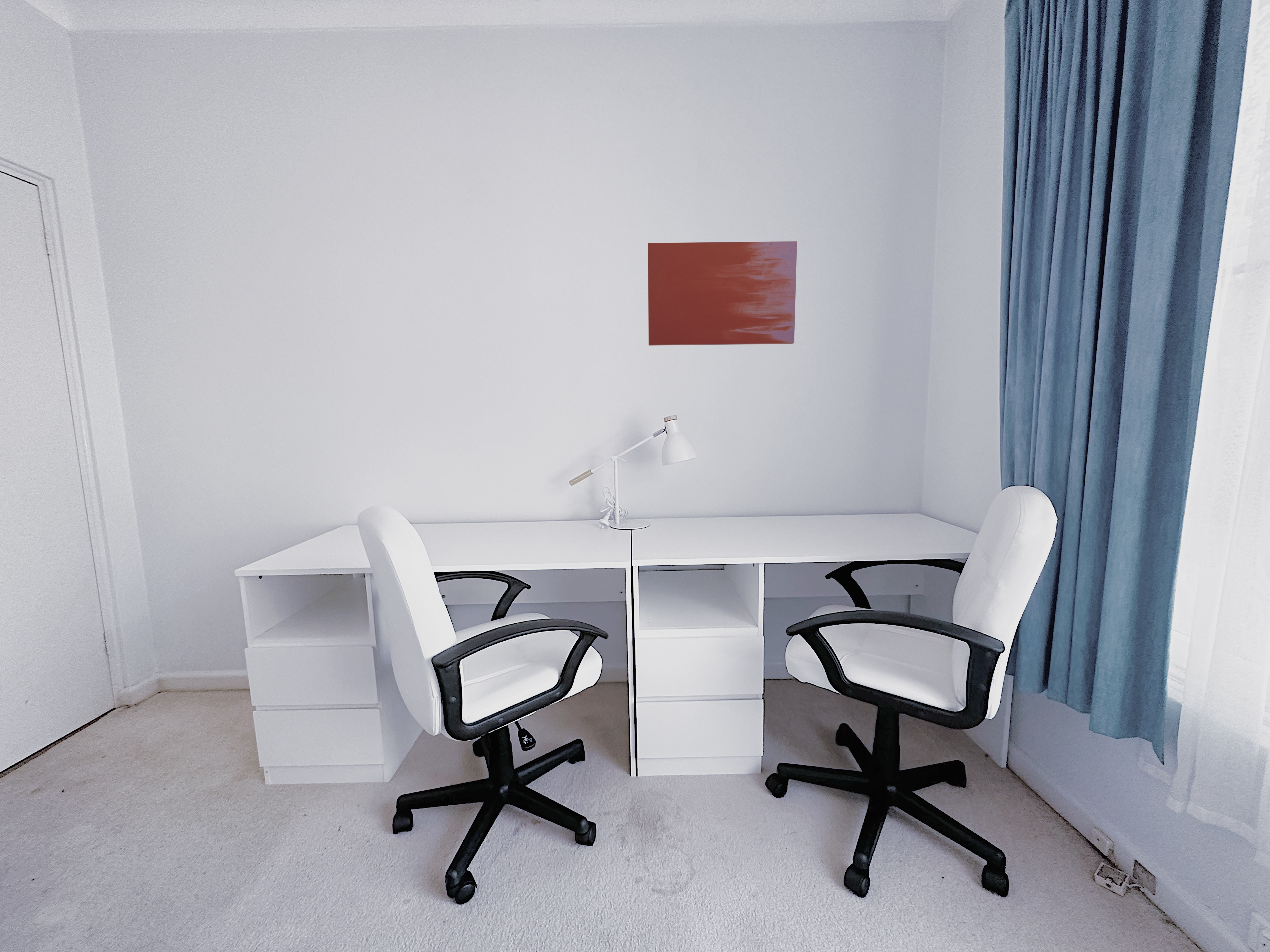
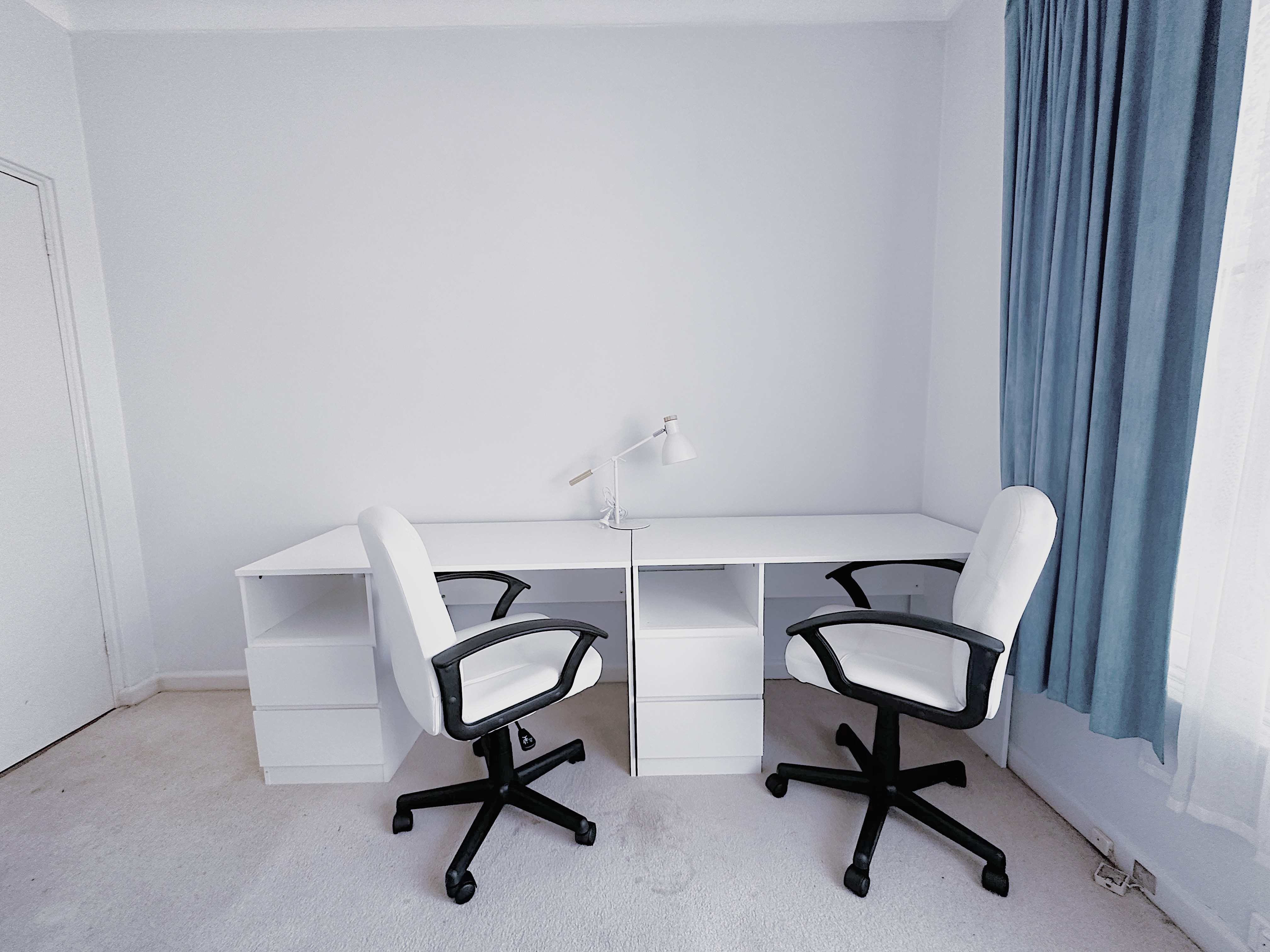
- wall art [648,241,797,346]
